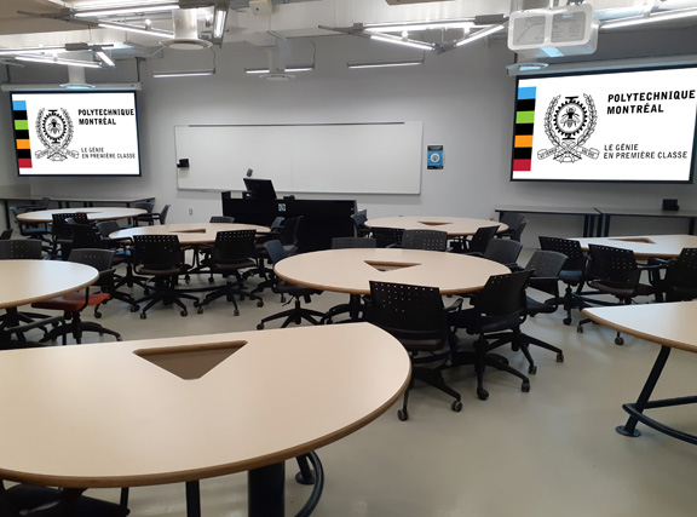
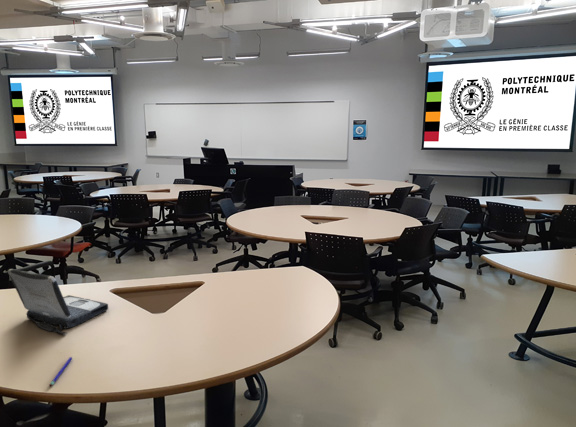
+ laptop [7,268,109,334]
+ pen [48,356,73,387]
